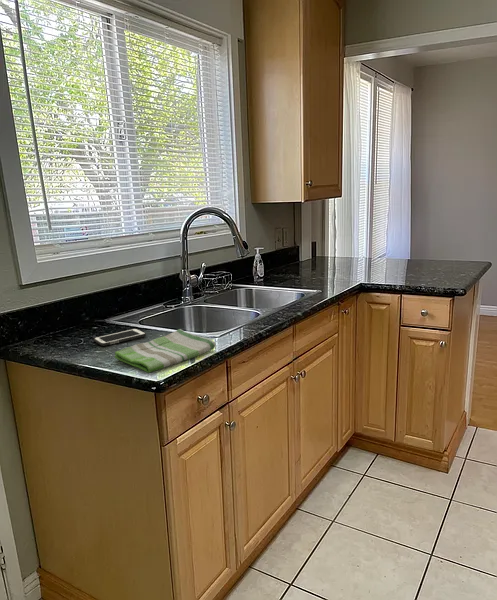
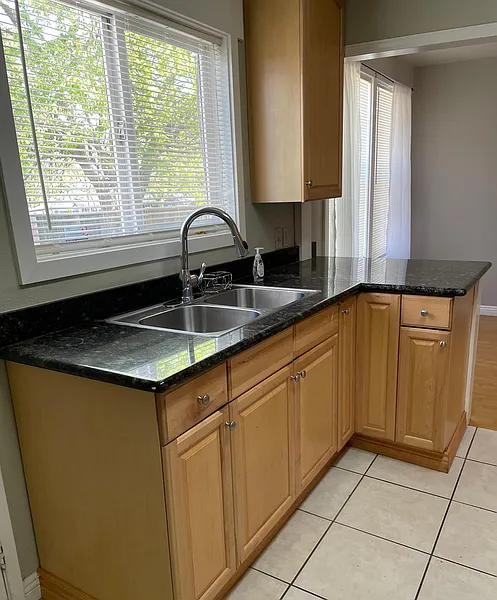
- dish towel [114,328,217,374]
- cell phone [93,328,147,347]
